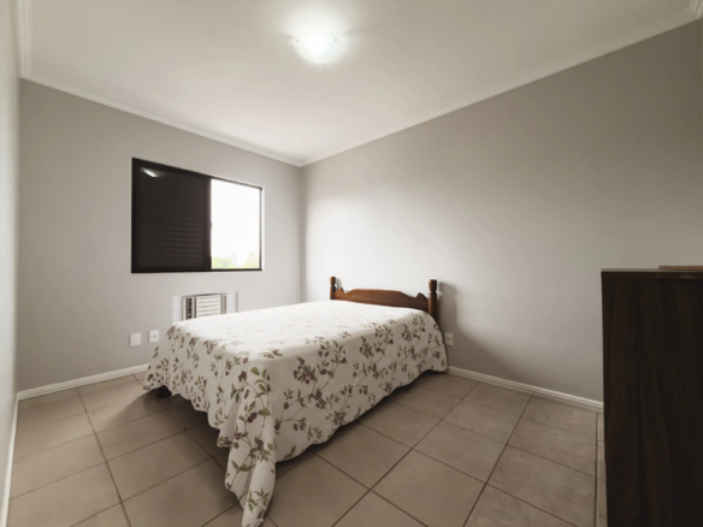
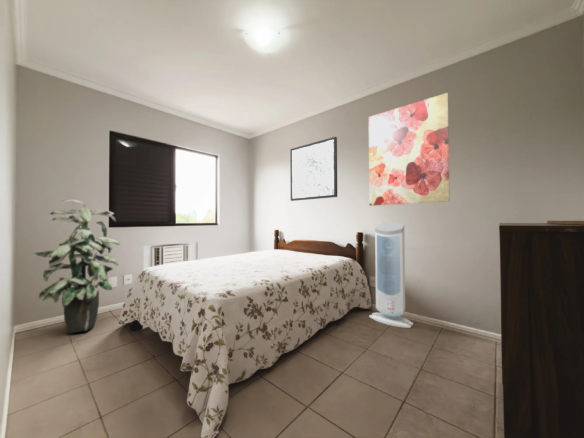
+ air purifier [368,221,414,329]
+ wall art [368,92,451,207]
+ indoor plant [32,199,121,334]
+ wall art [289,136,338,202]
